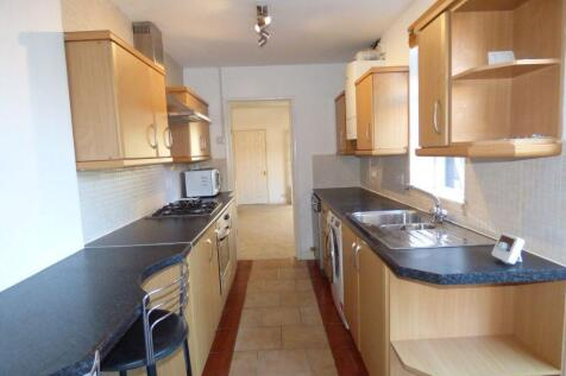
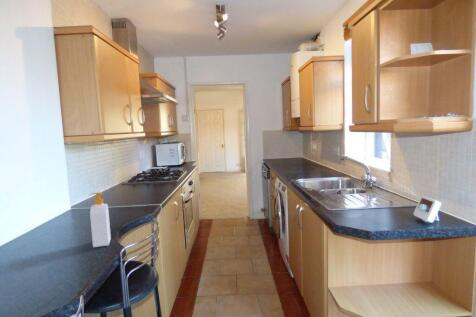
+ soap bottle [87,191,112,248]
